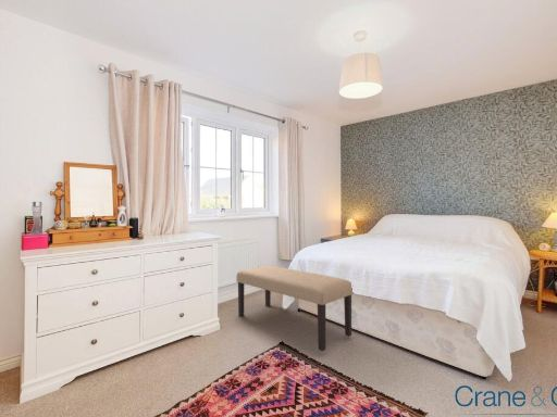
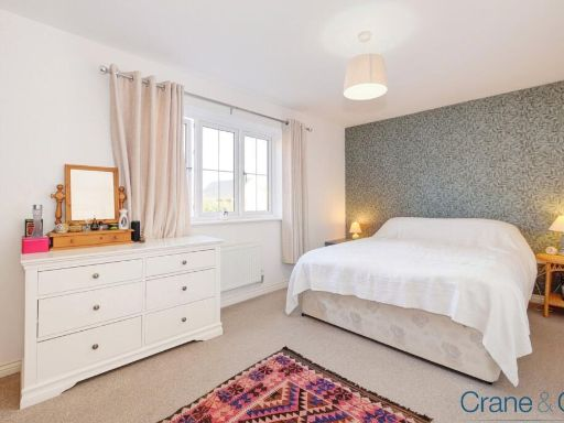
- bench [235,265,355,352]
